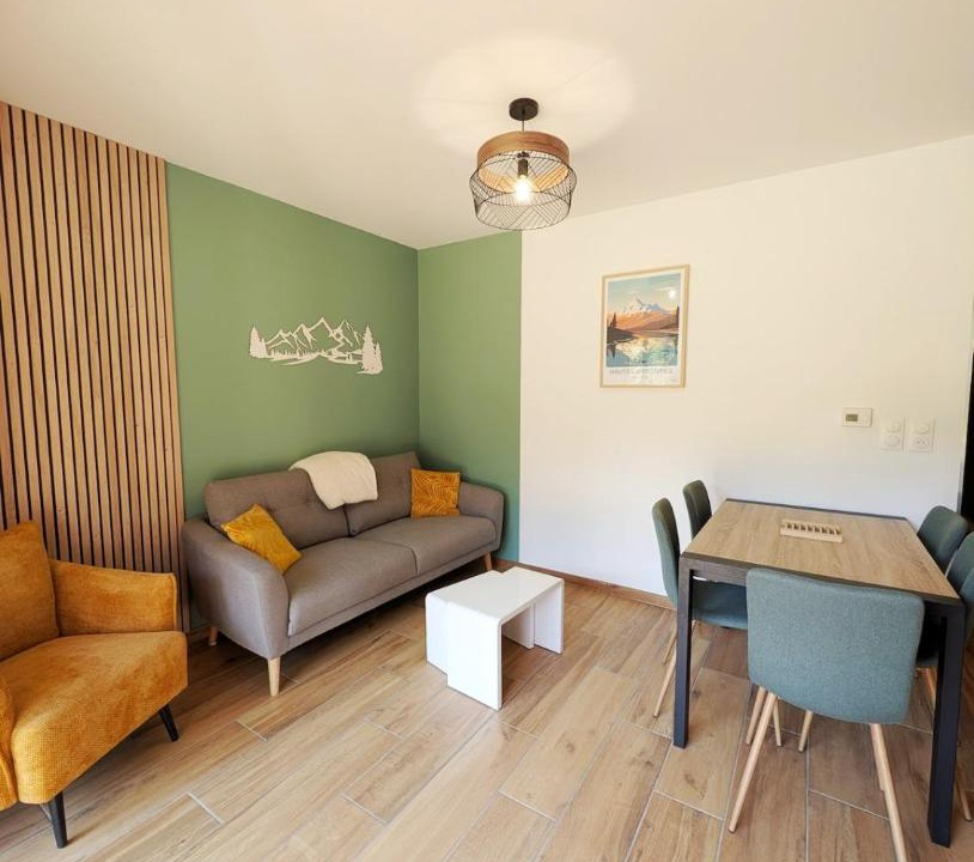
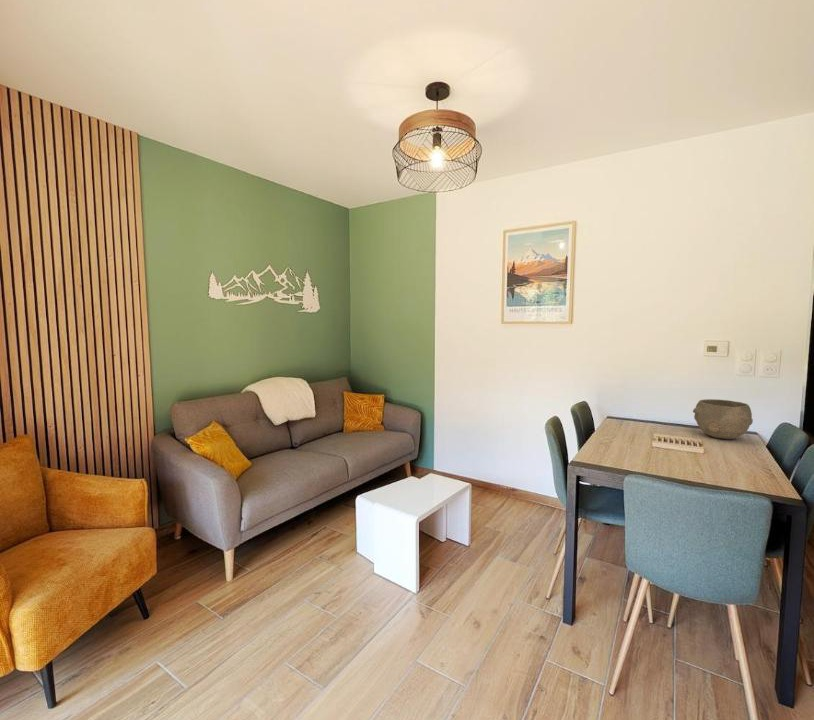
+ bowl [692,398,754,440]
